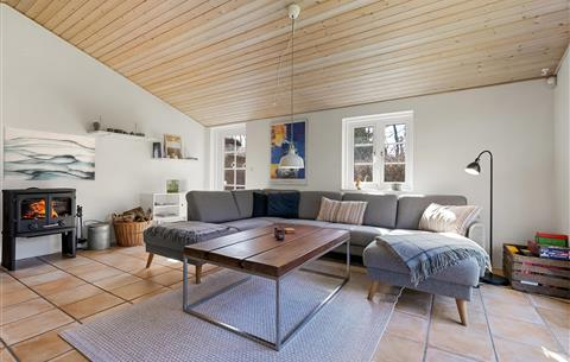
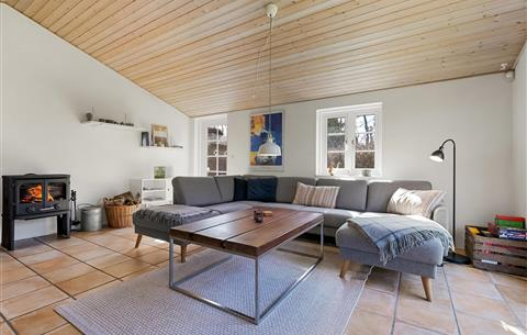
- wall art [2,126,96,182]
